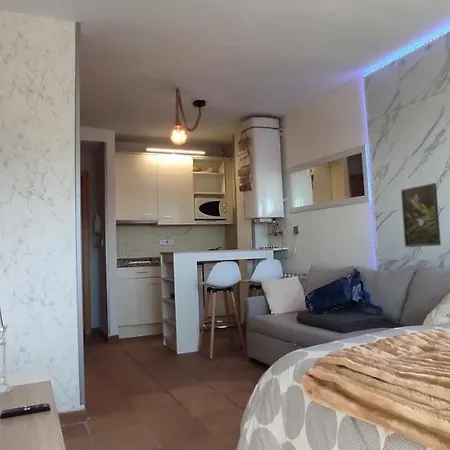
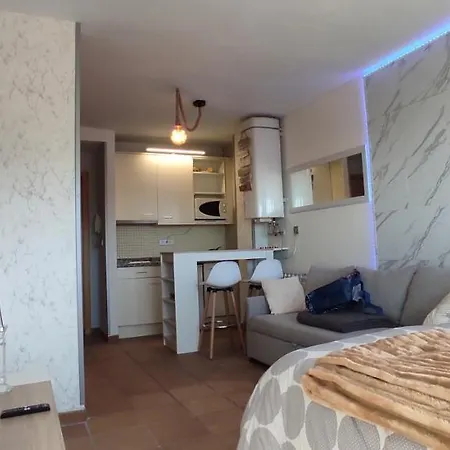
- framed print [400,182,442,248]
